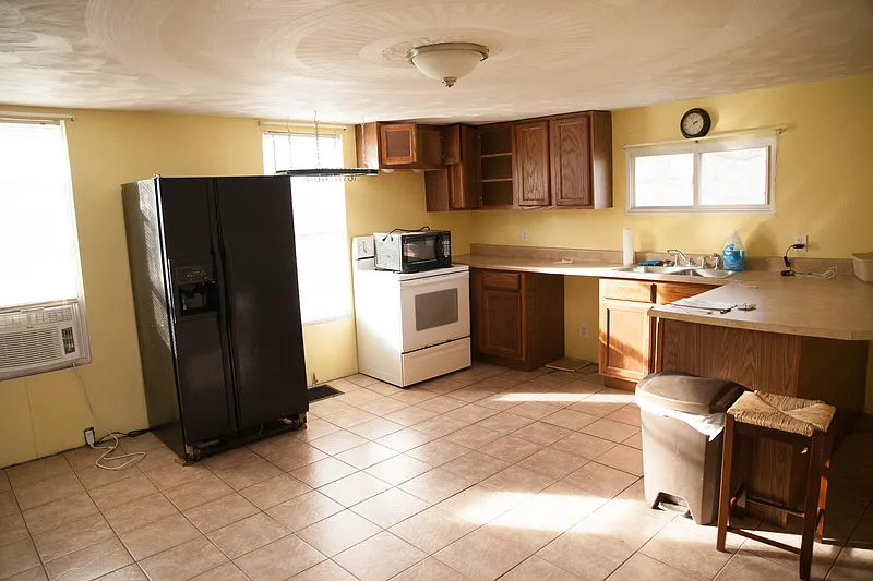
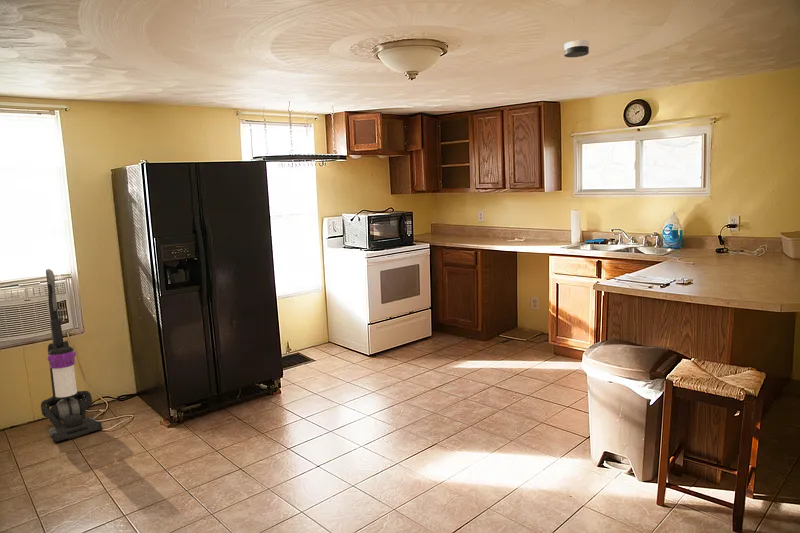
+ smoke detector [563,39,590,58]
+ vacuum cleaner [40,268,103,443]
